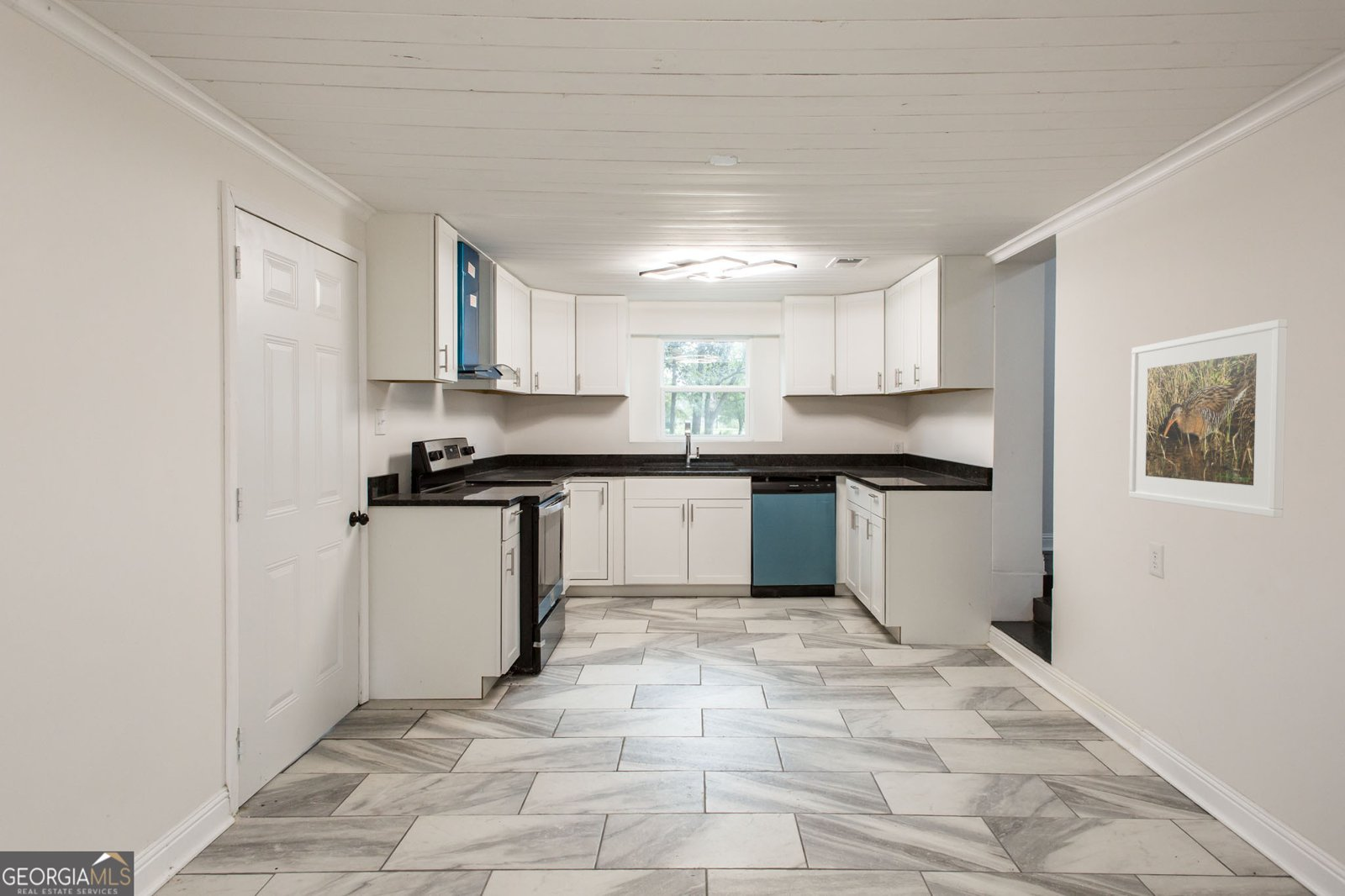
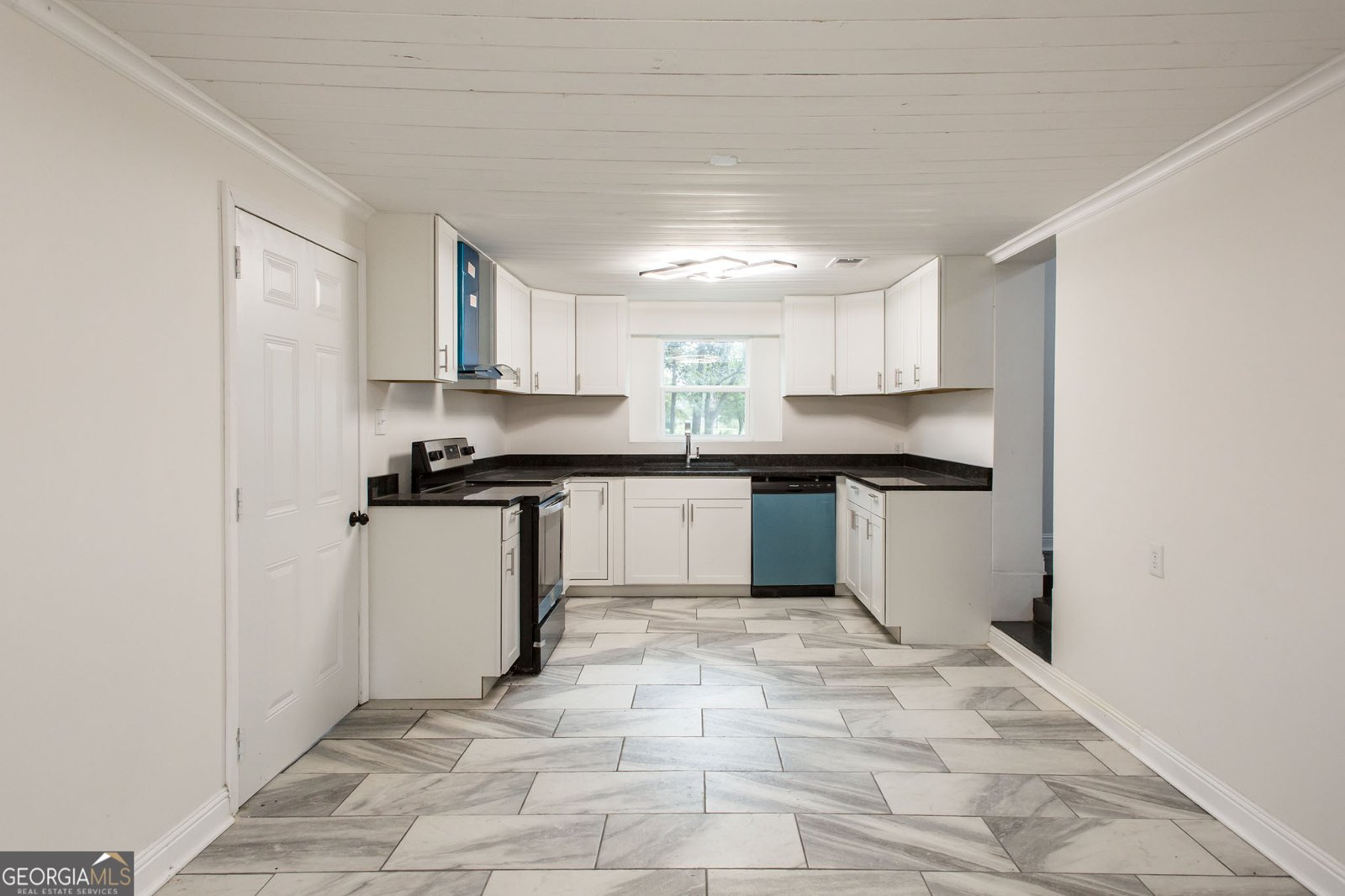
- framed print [1128,319,1288,519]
